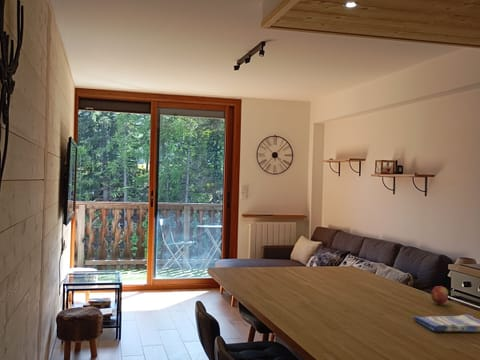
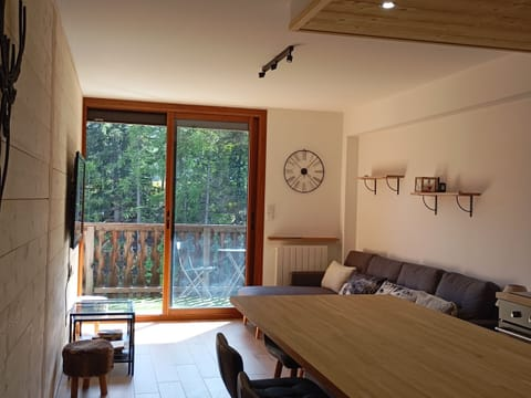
- fruit [430,285,449,305]
- dish towel [412,314,480,333]
